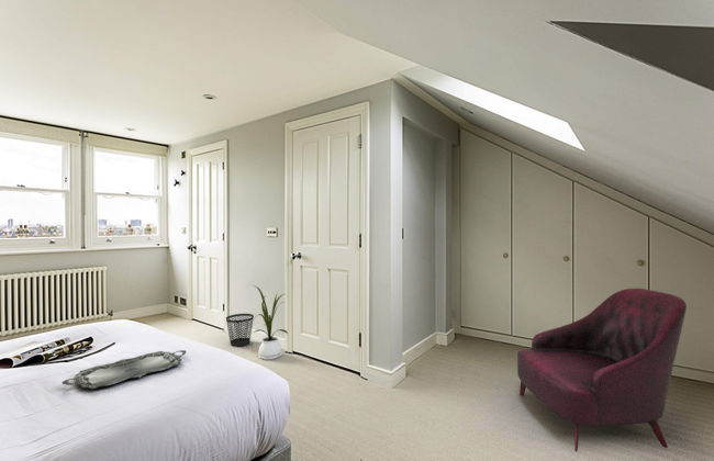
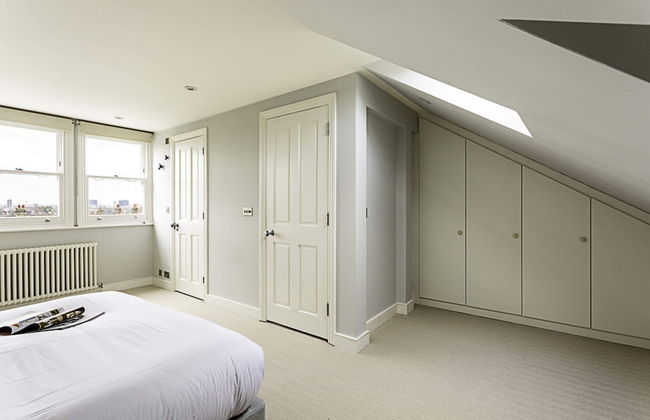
- wastebasket [225,313,255,348]
- armchair [516,288,688,452]
- serving tray [62,349,187,390]
- house plant [253,284,289,361]
